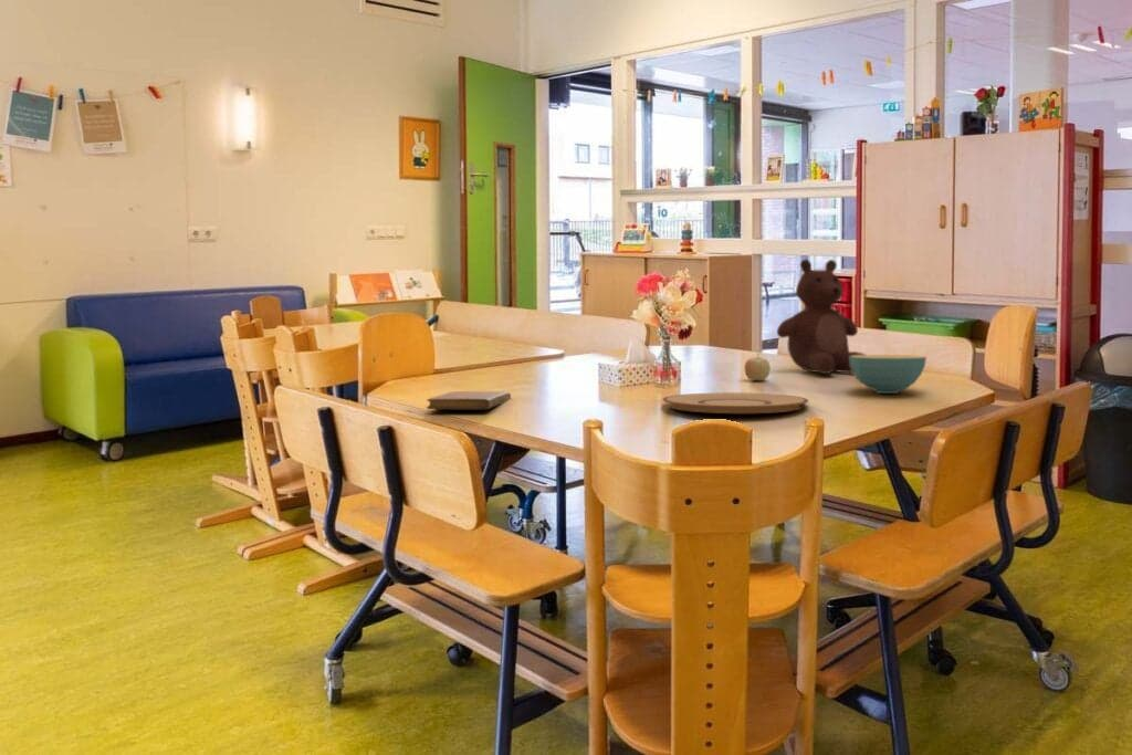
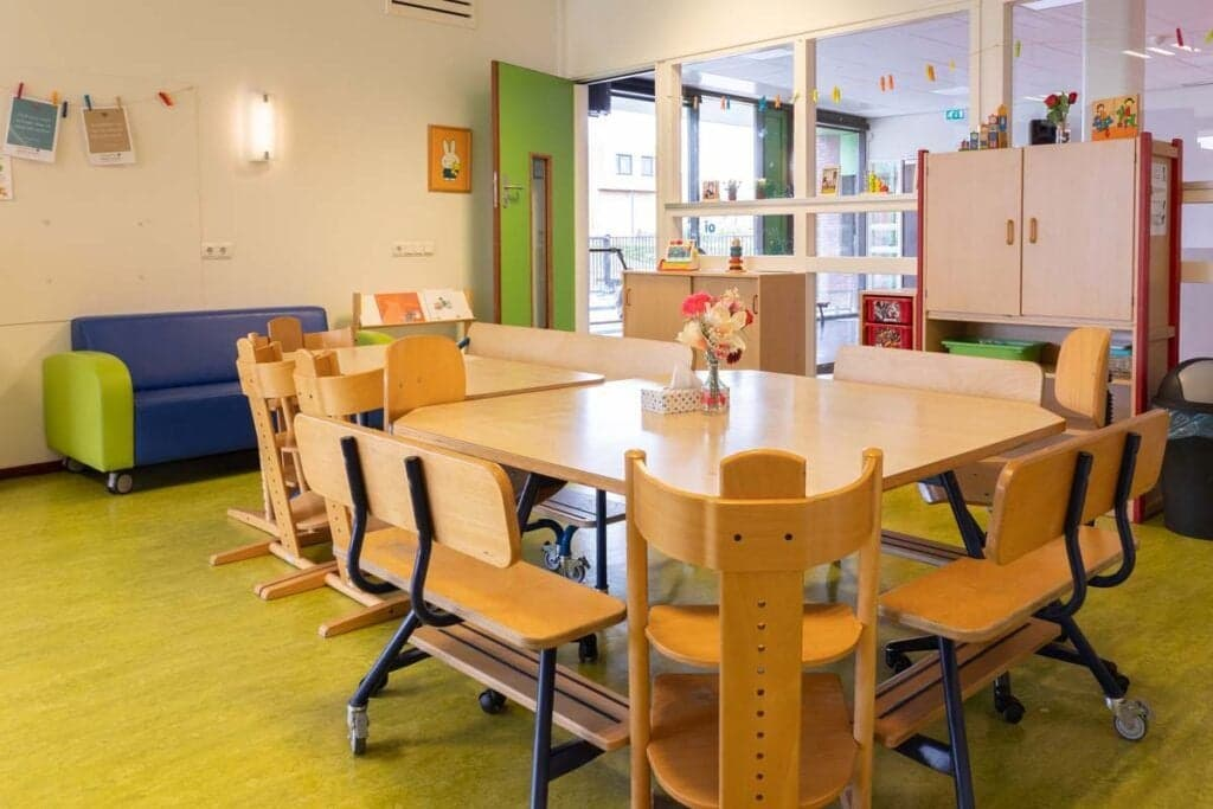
- notebook [426,390,512,410]
- plate [661,391,809,415]
- cereal bowl [850,354,927,395]
- fruit [743,353,772,381]
- teddy bear [776,259,867,375]
